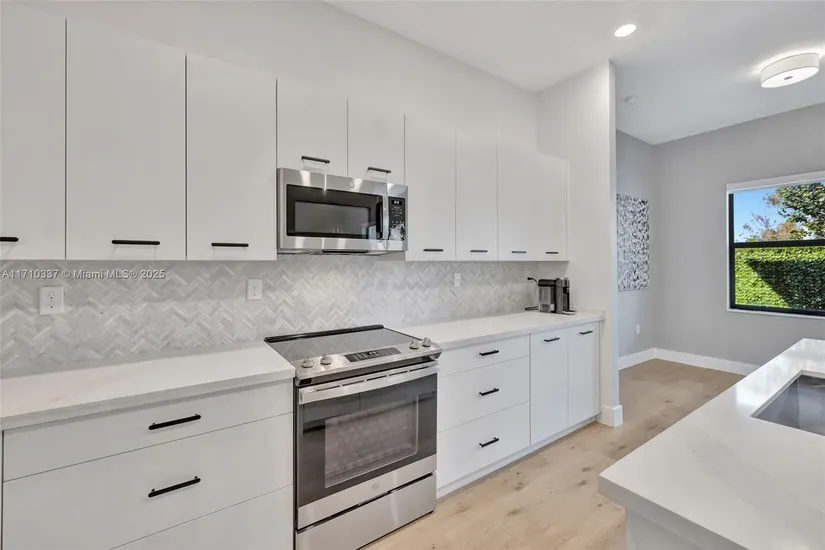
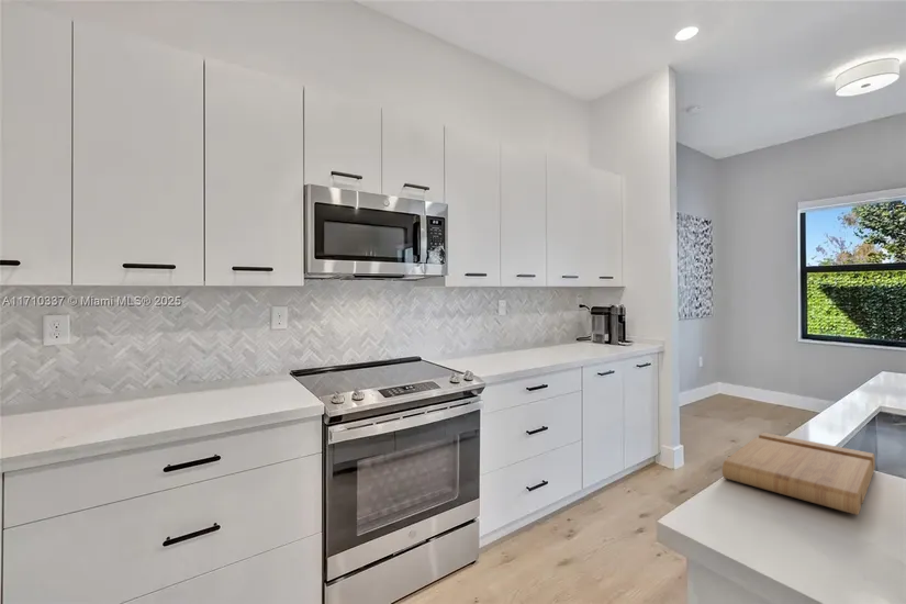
+ cutting board [722,432,876,516]
